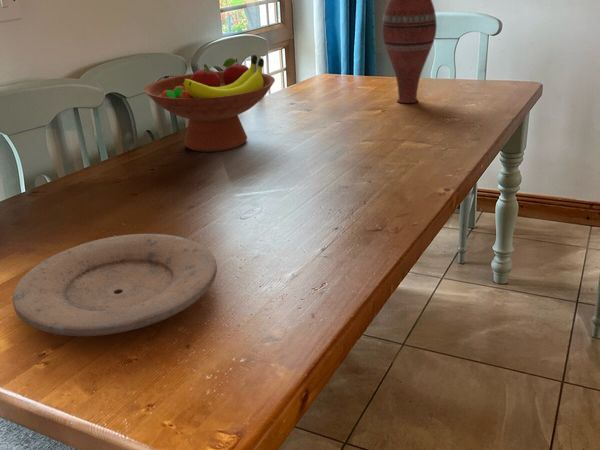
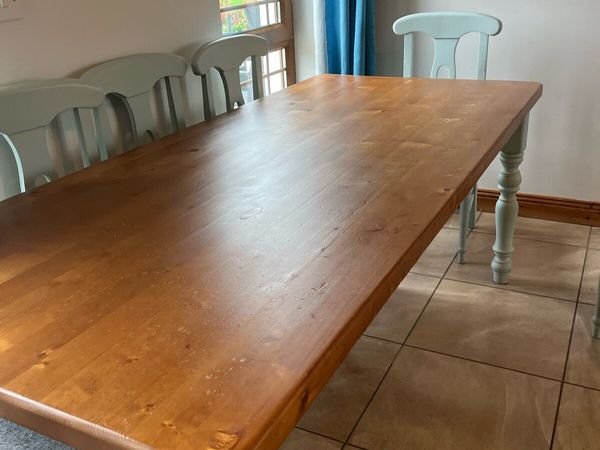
- vase [381,0,438,104]
- plate [12,233,218,337]
- fruit bowl [143,54,276,153]
